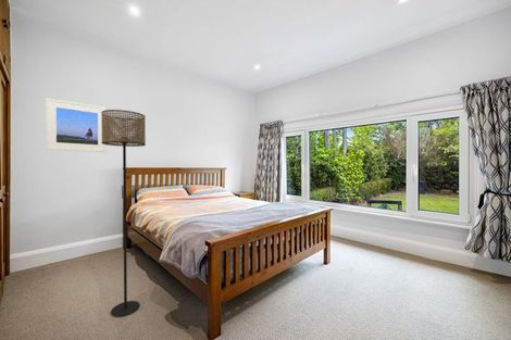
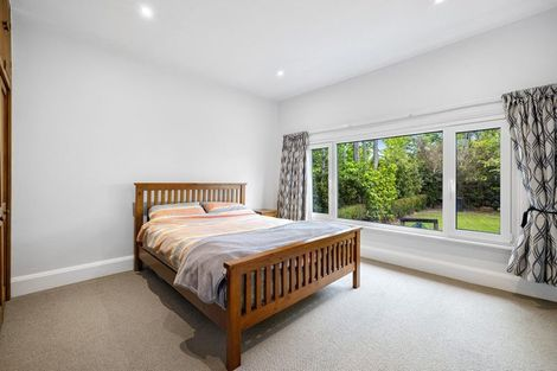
- floor lamp [101,109,147,318]
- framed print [45,97,108,153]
